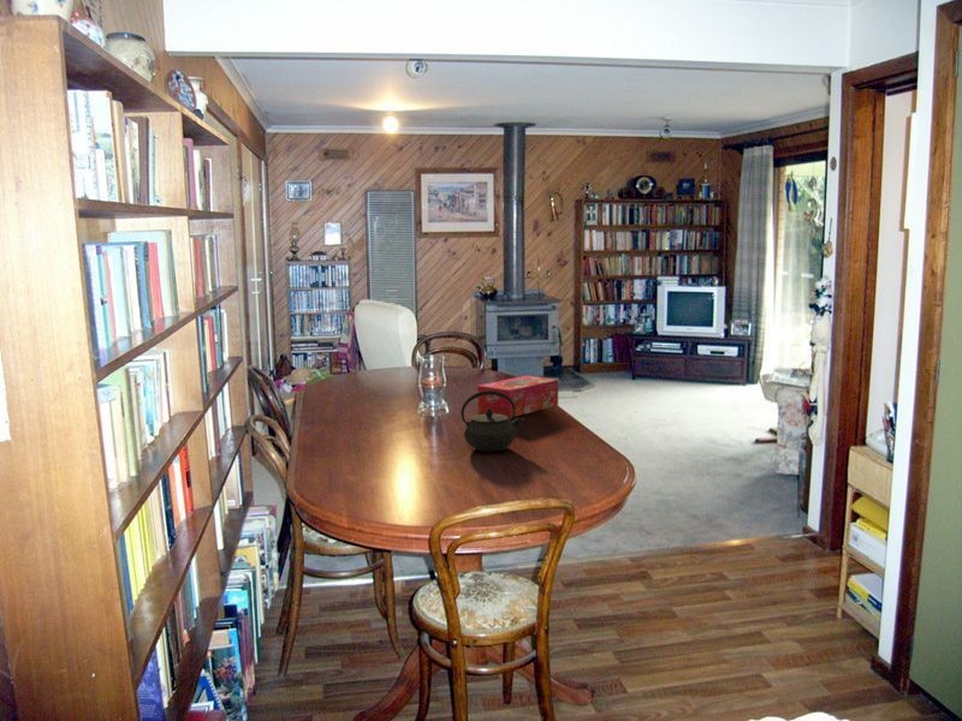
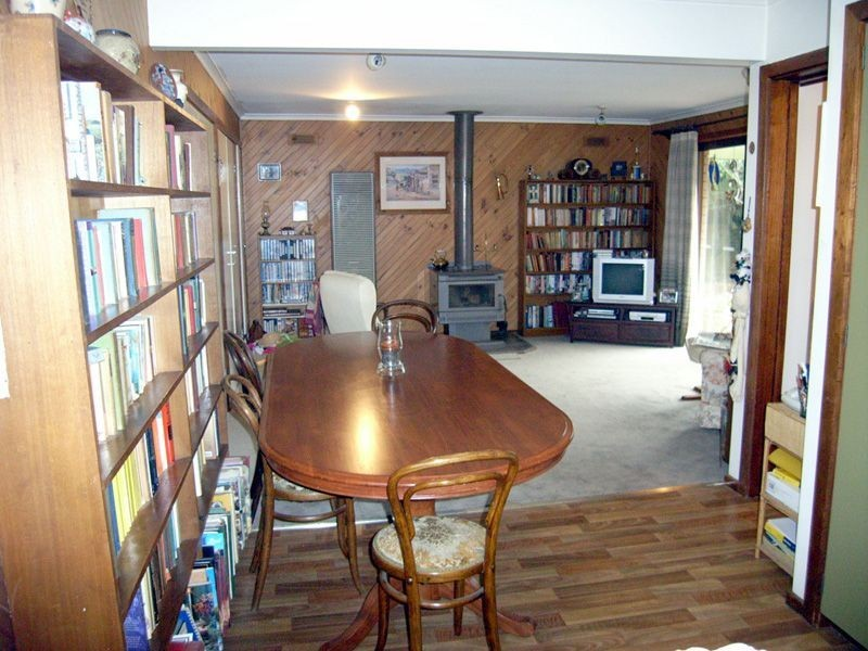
- kettle [461,391,525,453]
- tissue box [476,375,559,418]
